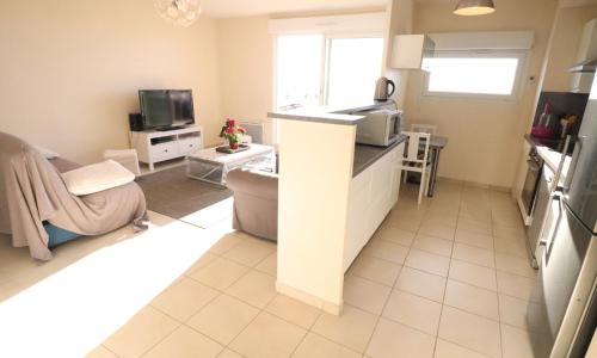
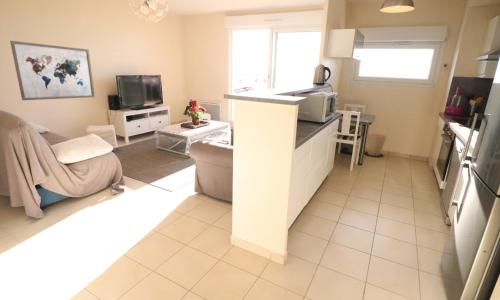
+ wall art [9,40,96,101]
+ trash can [366,133,388,157]
